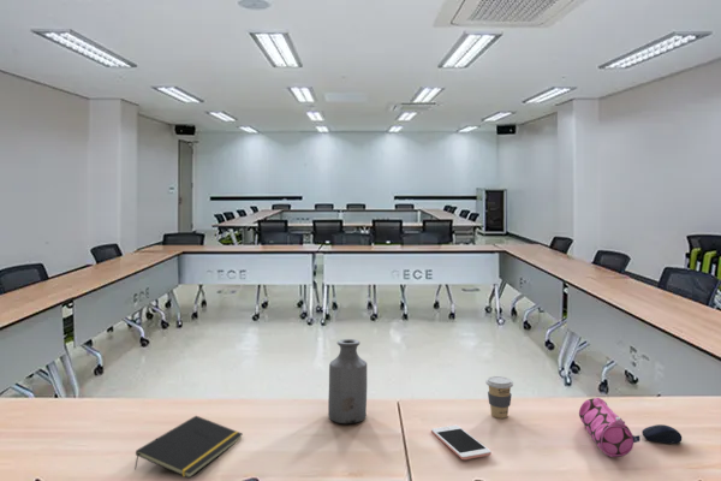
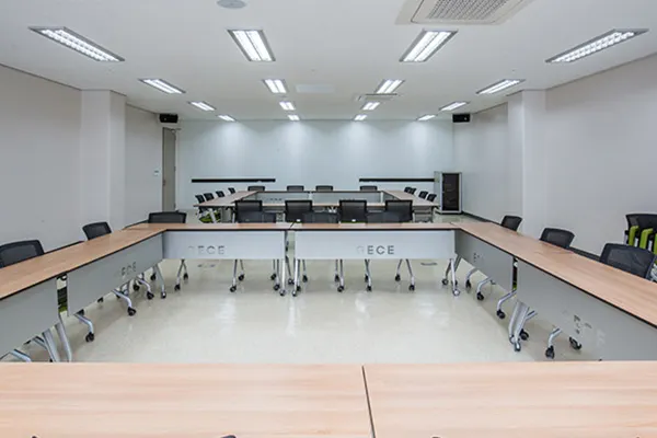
- coffee cup [484,375,514,420]
- notepad [133,415,244,480]
- computer mouse [642,423,683,445]
- cell phone [430,424,493,461]
- pencil case [578,397,642,458]
- bottle [327,338,368,424]
